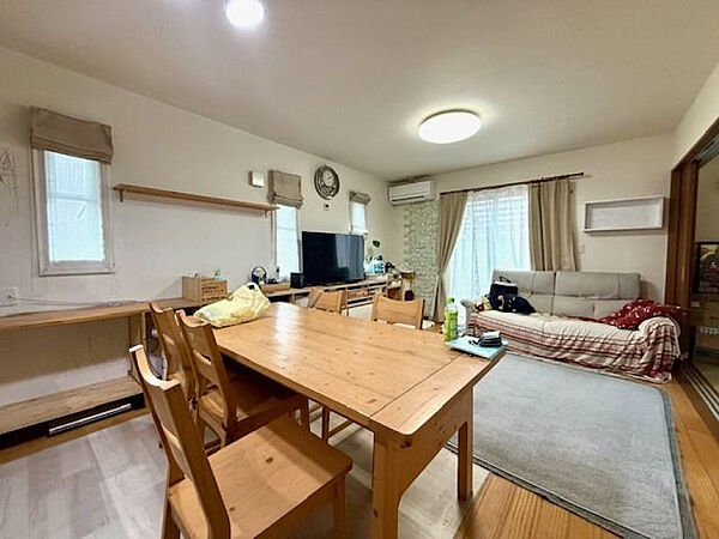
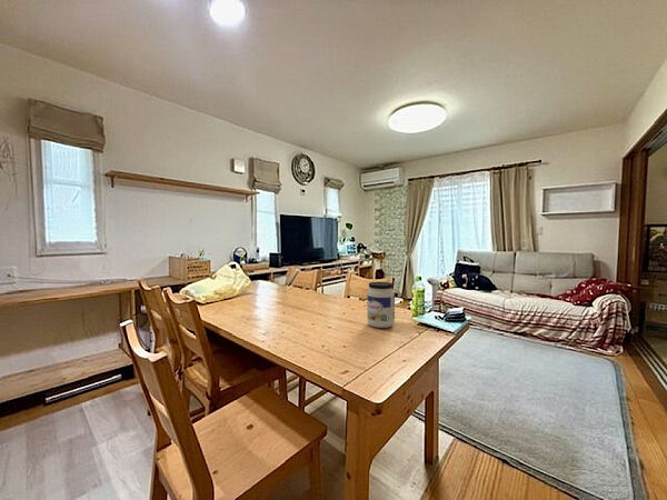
+ jar [366,281,396,329]
